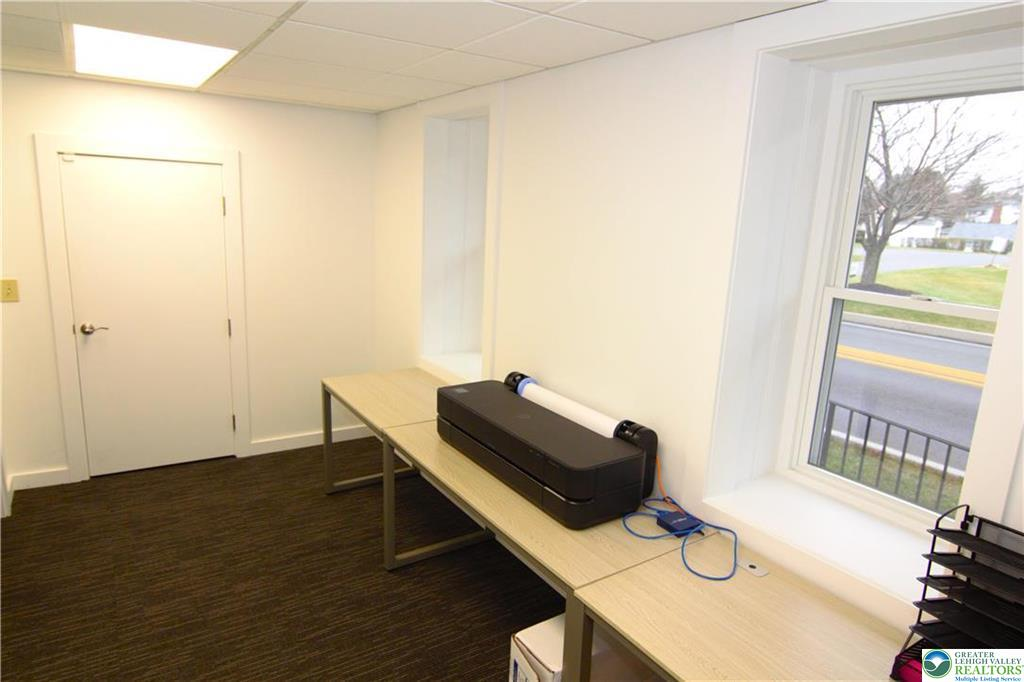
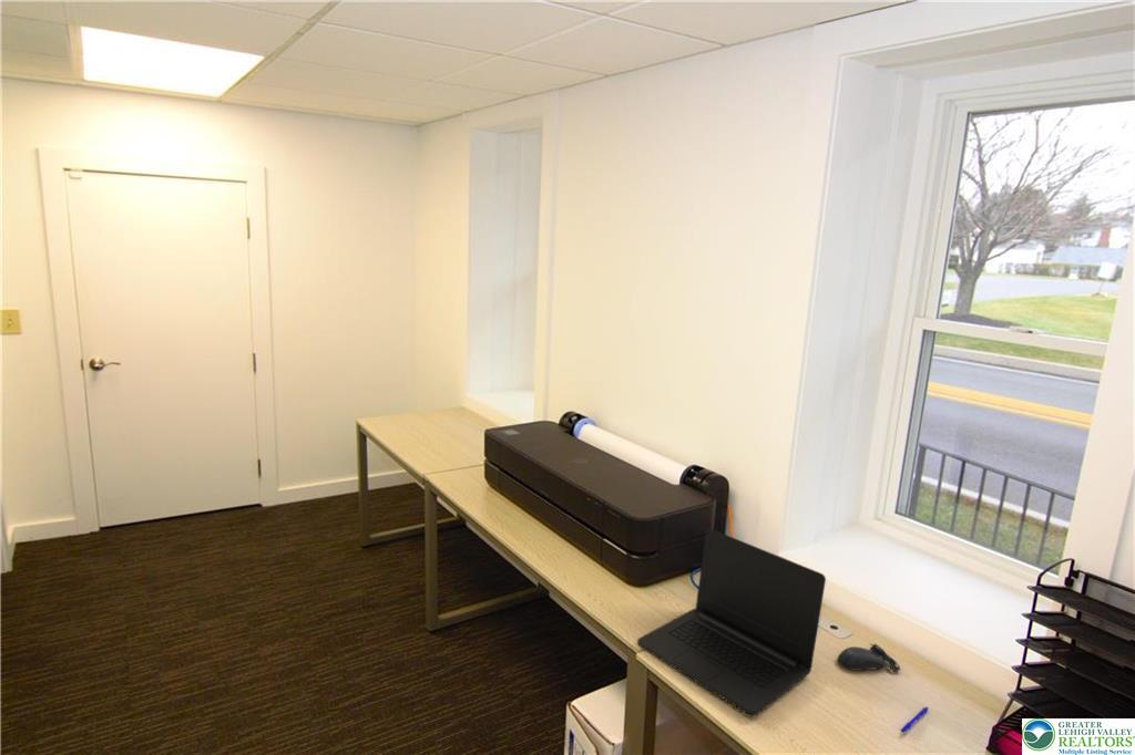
+ computer mouse [836,642,901,672]
+ laptop [636,527,827,716]
+ pen [900,706,929,734]
